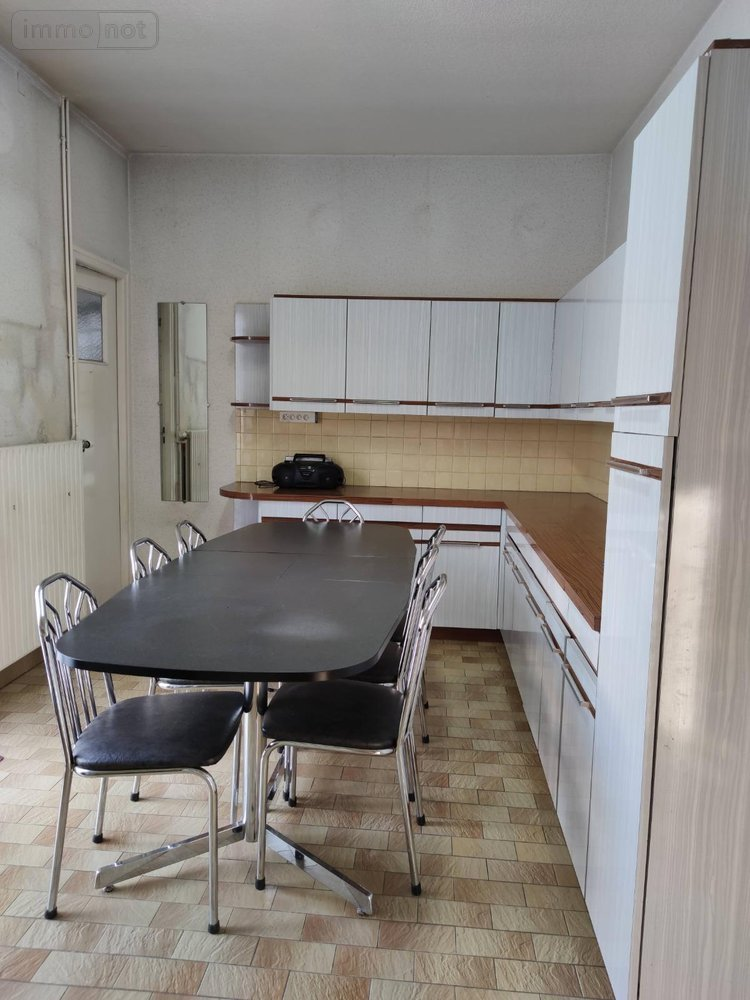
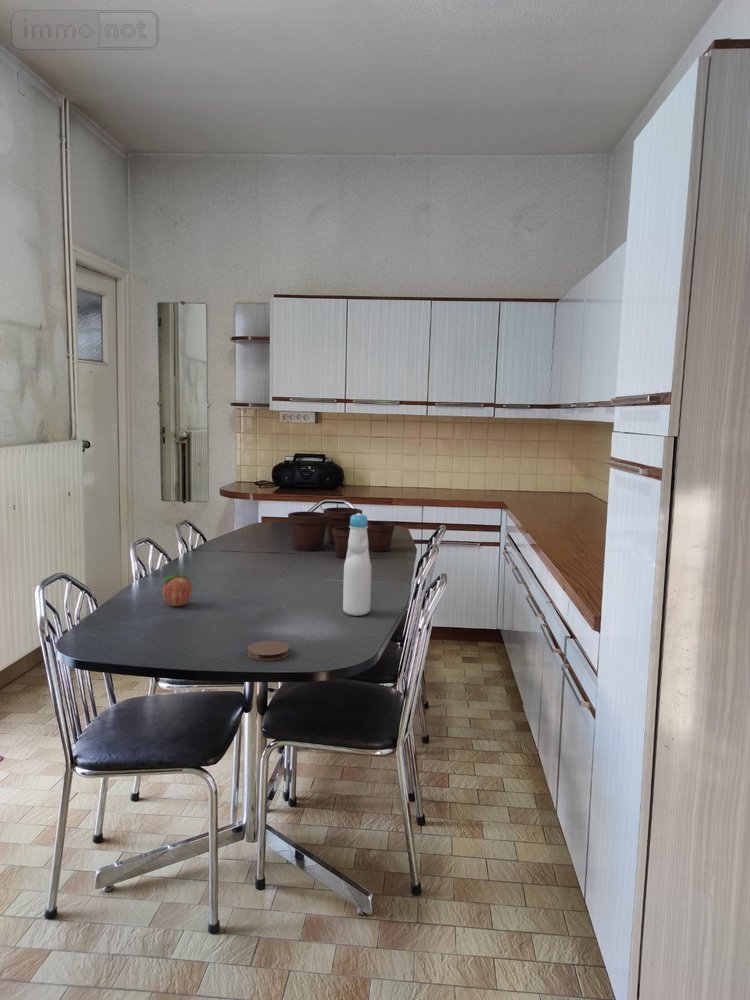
+ coaster [247,640,290,662]
+ bottle [342,513,372,617]
+ fruit [160,571,194,607]
+ flower pot [287,506,396,559]
